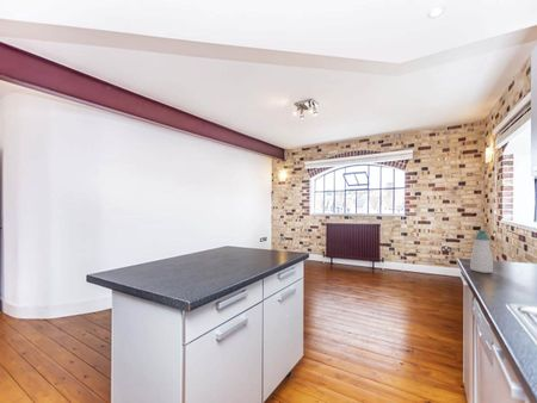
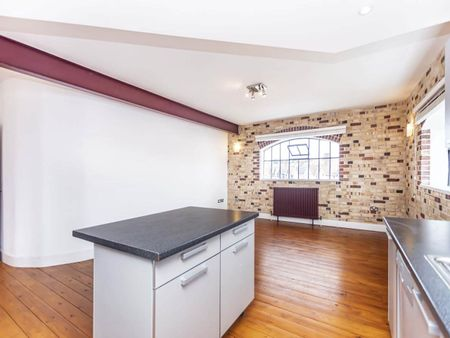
- soap bottle [469,229,494,274]
